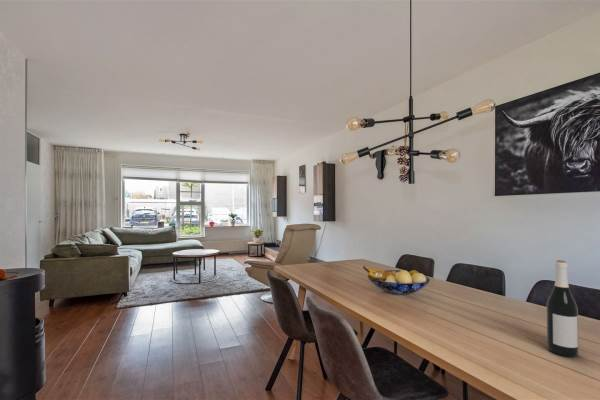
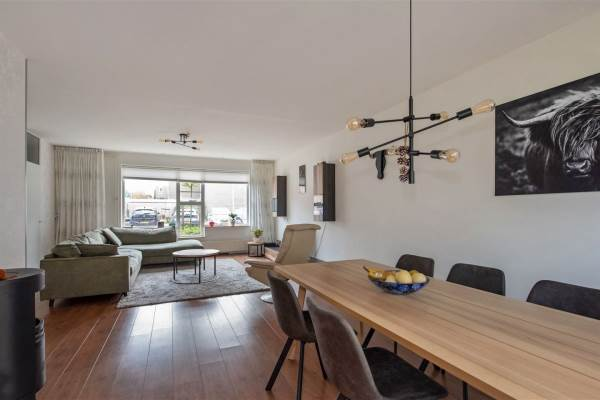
- wine bottle [546,259,580,358]
